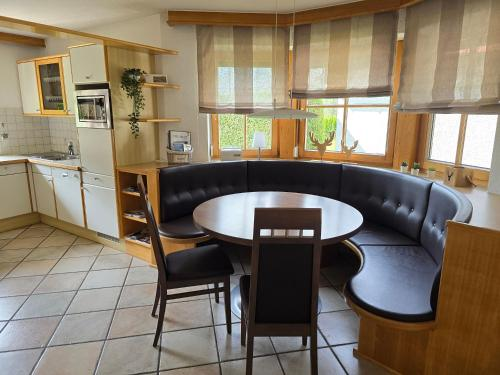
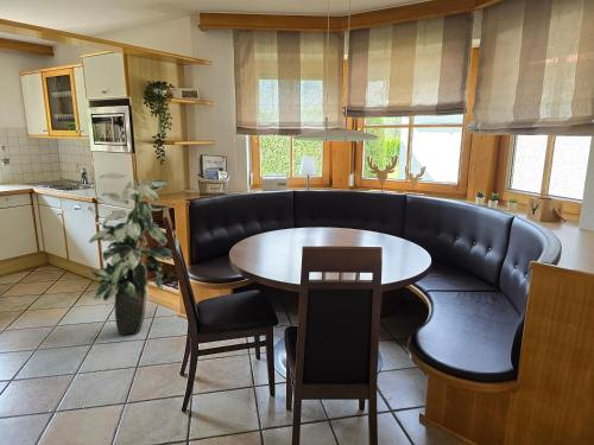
+ indoor plant [88,172,173,336]
